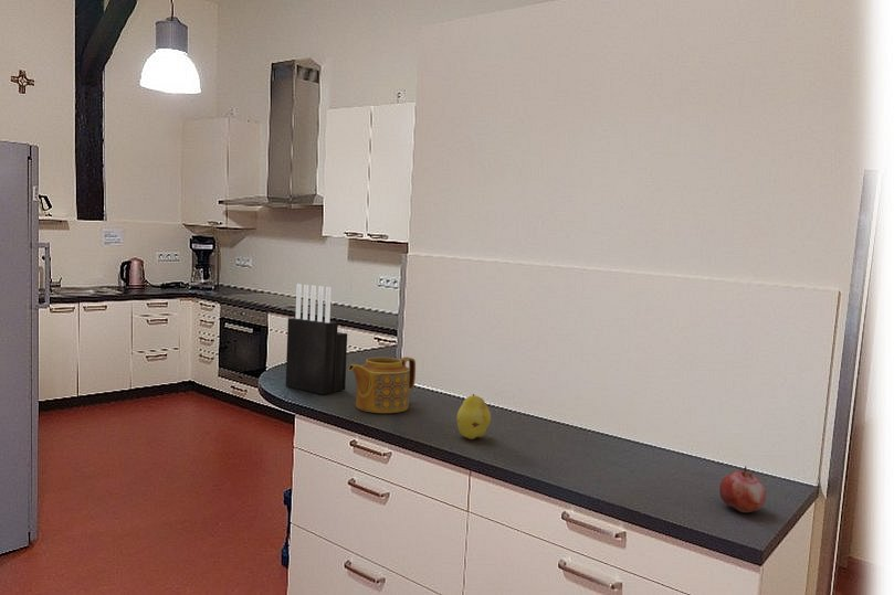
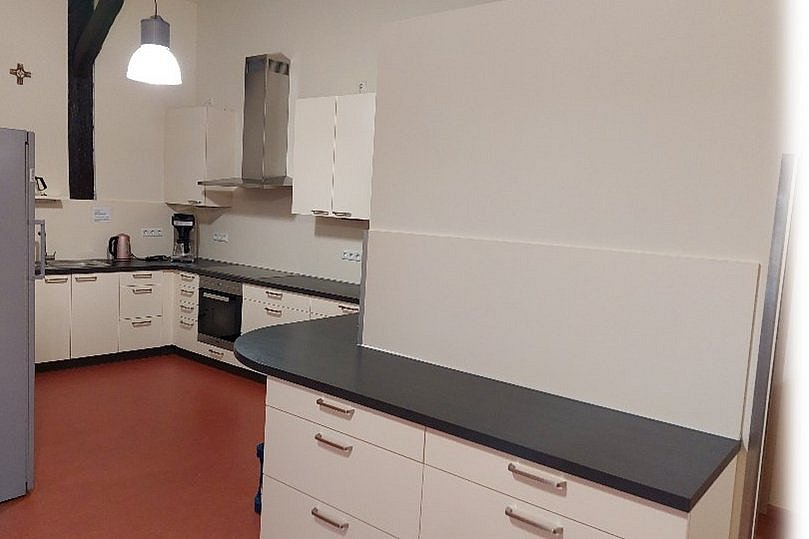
- fruit [718,465,767,513]
- teapot [347,357,417,414]
- knife block [285,283,348,395]
- fruit [456,393,492,440]
